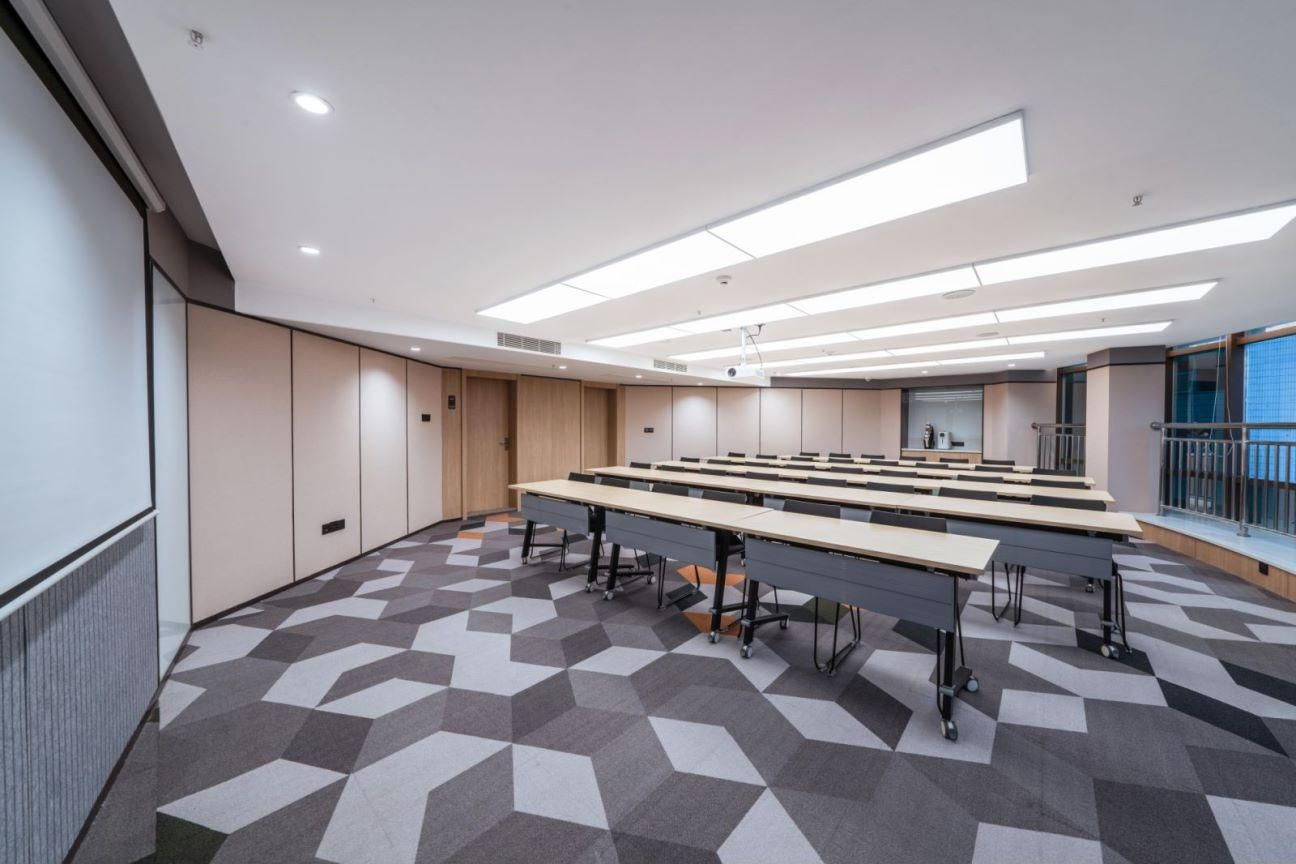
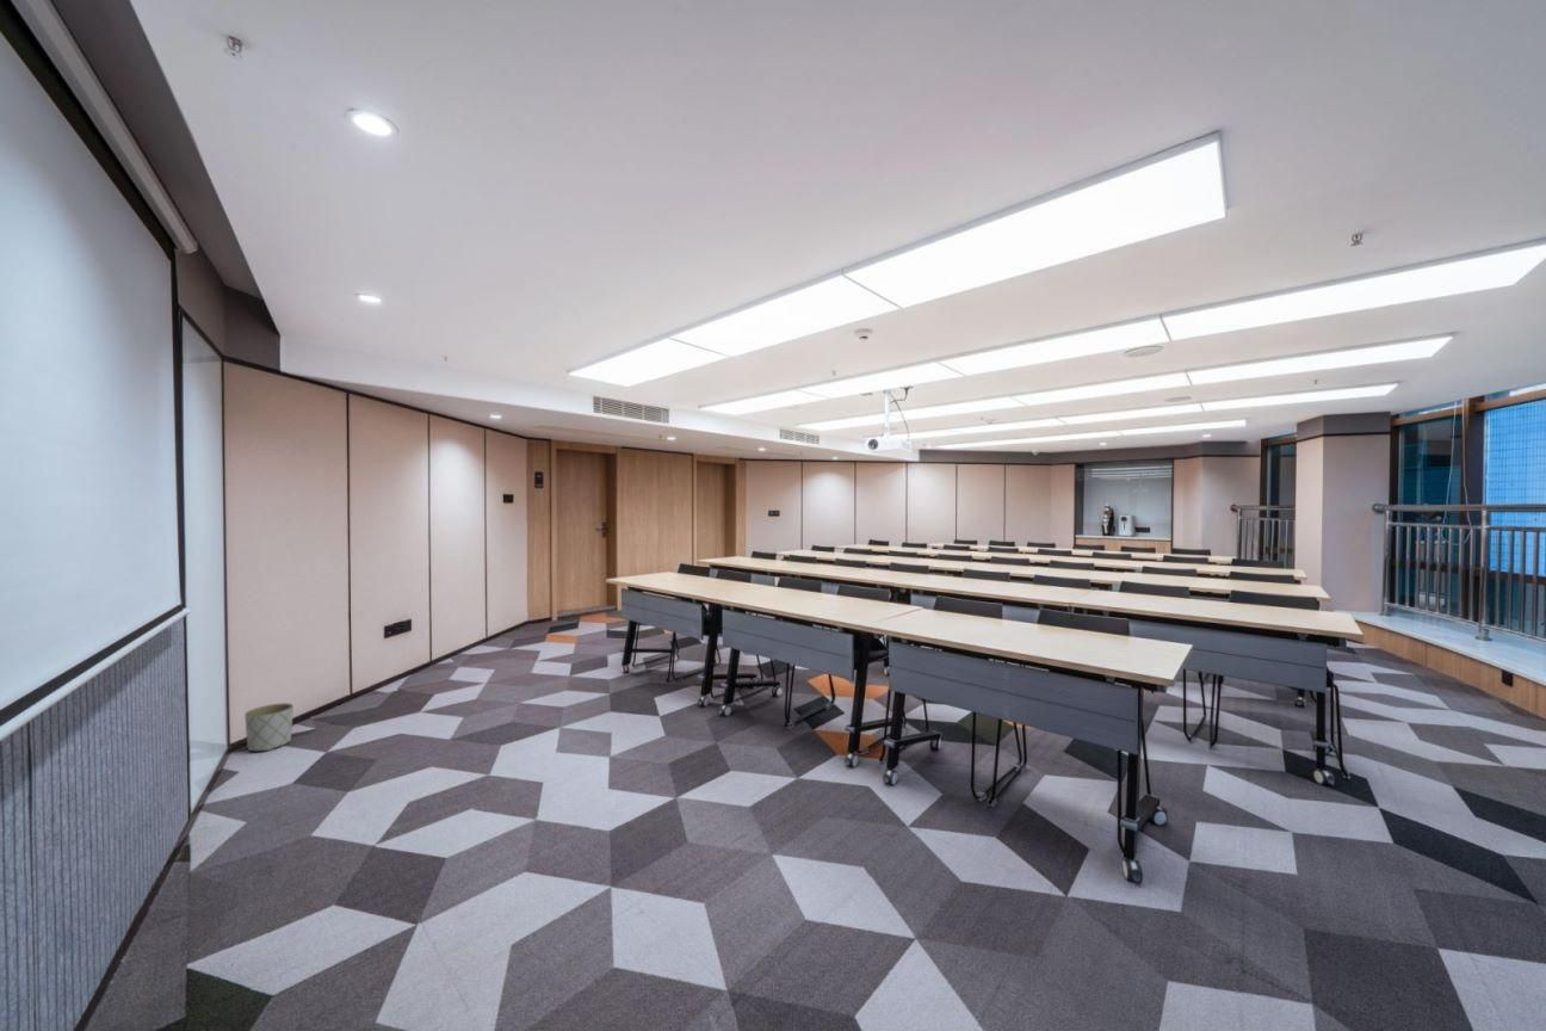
+ planter [243,702,295,752]
